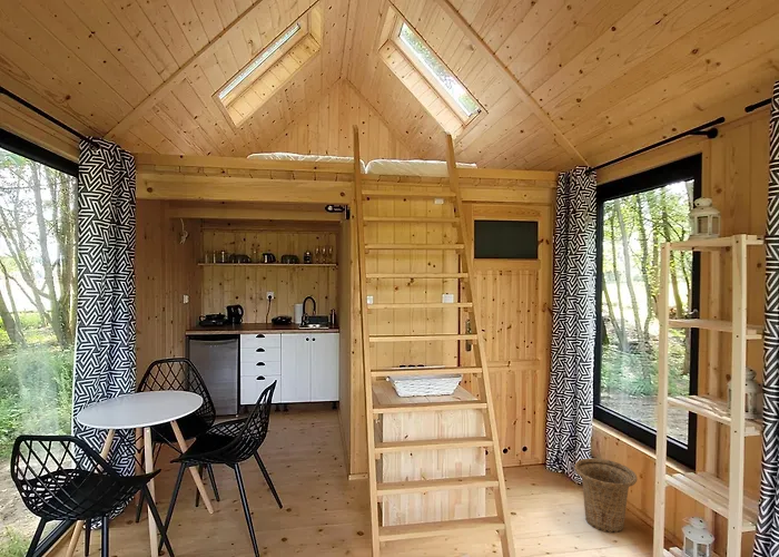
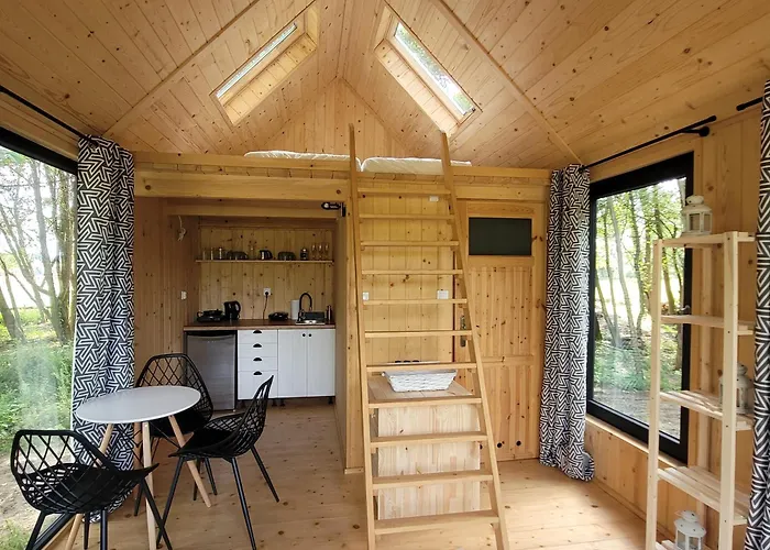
- basket [573,457,638,534]
